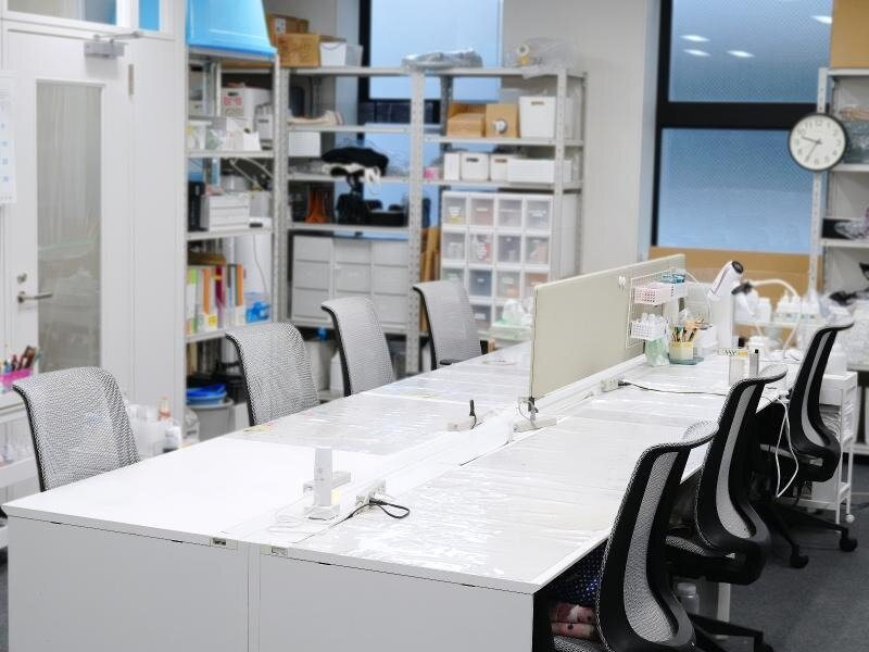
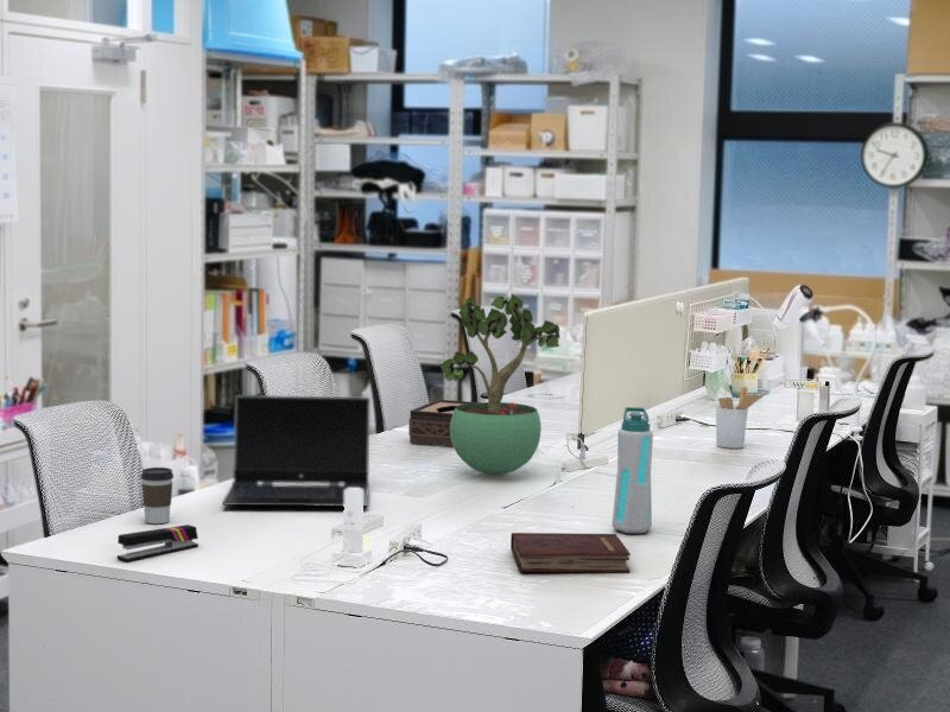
+ coffee cup [140,466,175,525]
+ tissue box [407,399,474,447]
+ potted plant [438,293,562,476]
+ stapler [116,523,200,562]
+ laptop computer [221,394,372,508]
+ water bottle [612,406,654,534]
+ utensil holder [715,386,765,450]
+ hardback book [509,532,632,573]
